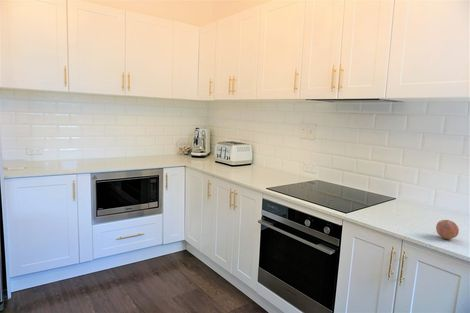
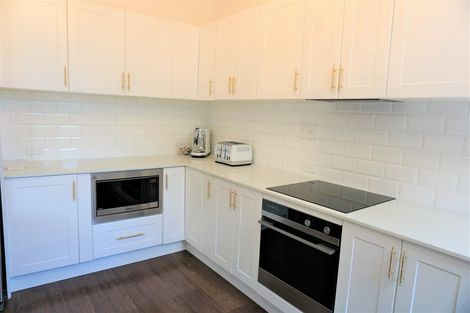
- fruit [435,219,460,240]
